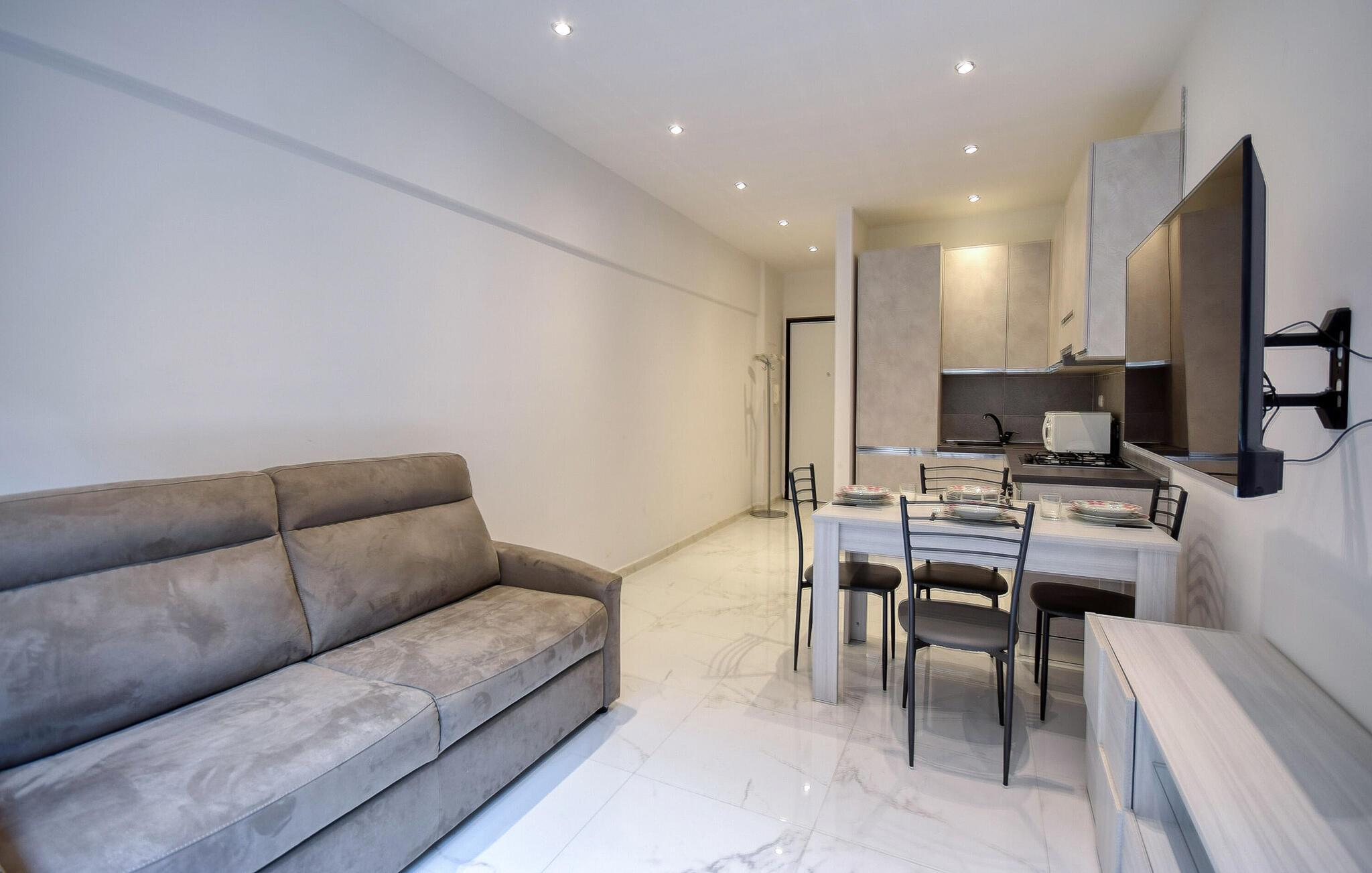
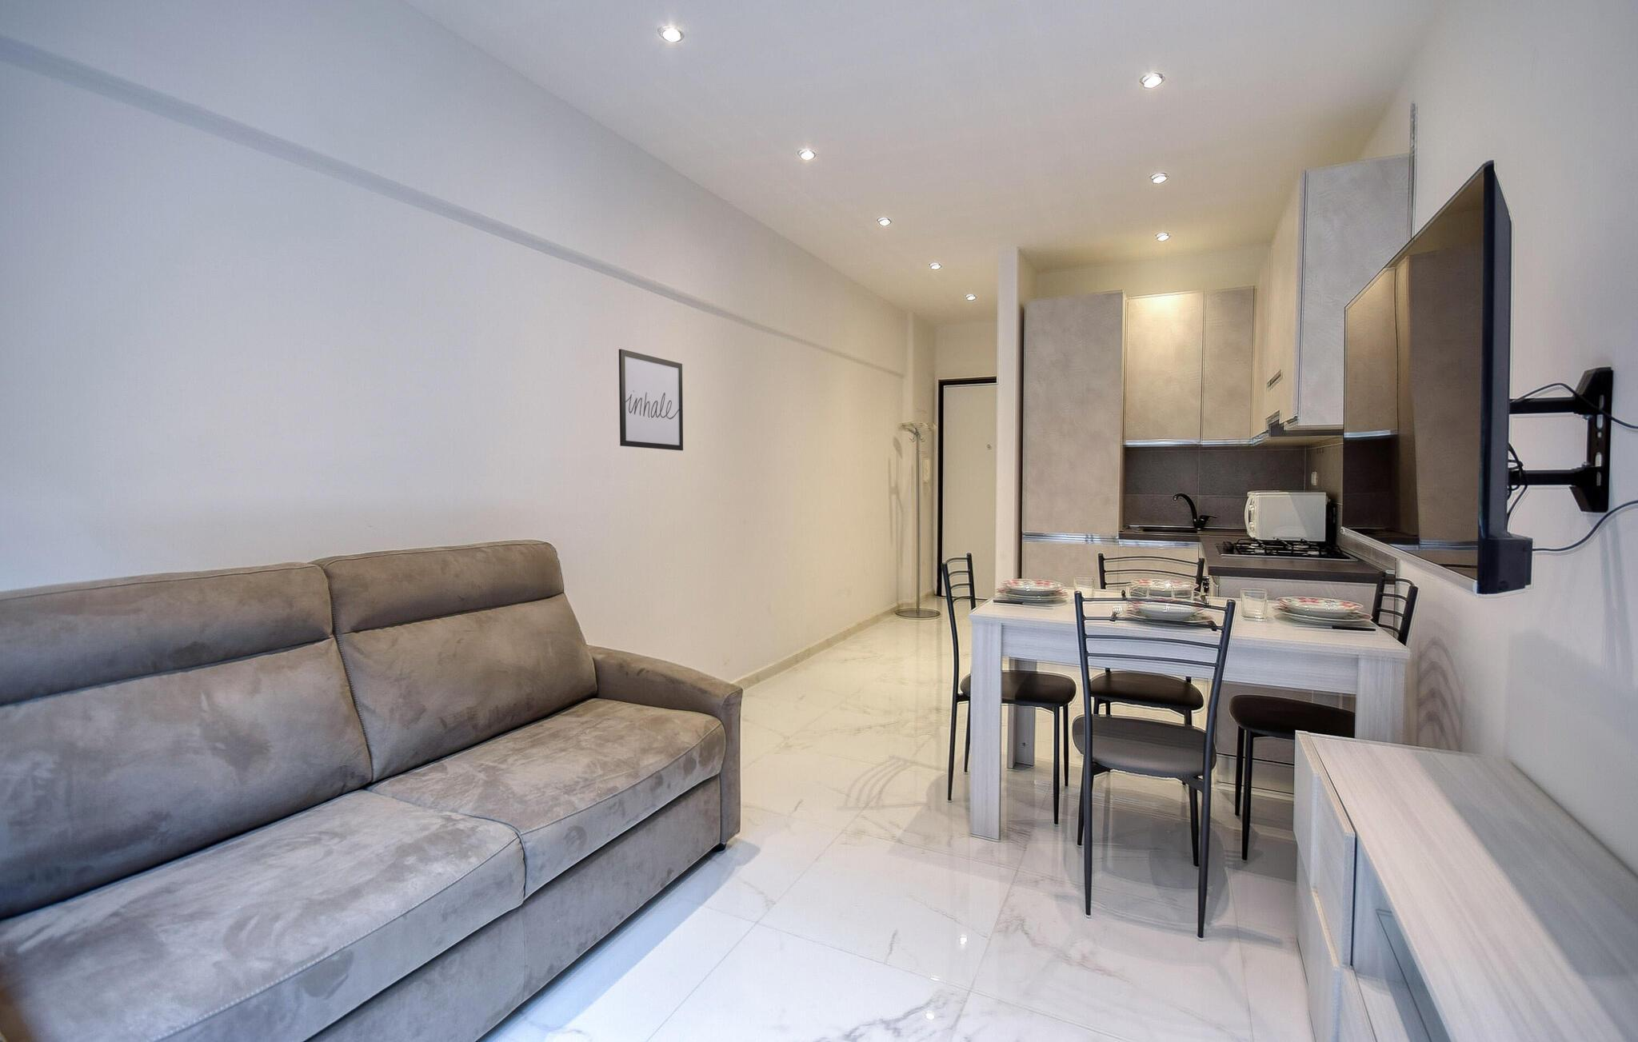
+ wall art [618,347,684,451]
